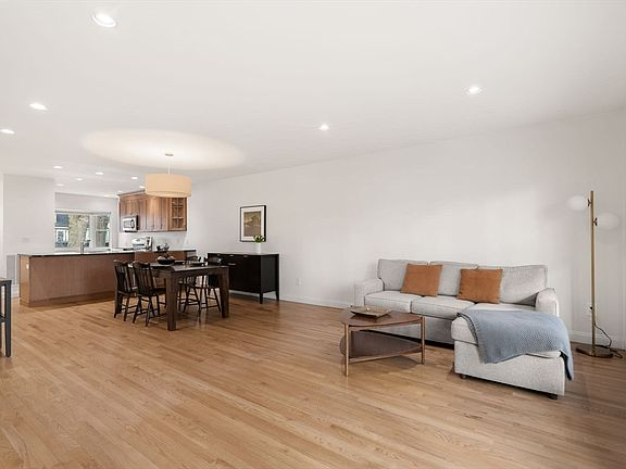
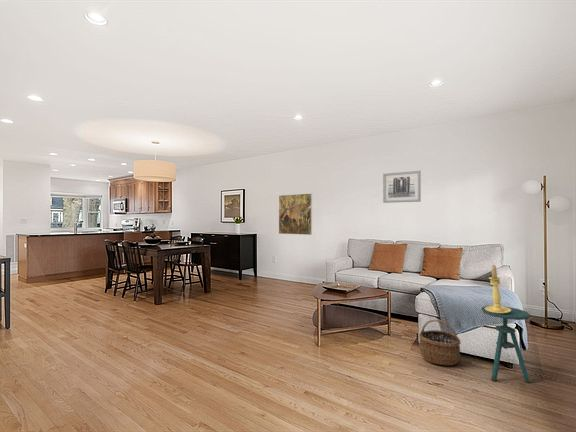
+ side table [480,305,532,384]
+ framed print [278,193,313,236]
+ wall art [382,170,422,204]
+ candle holder [485,264,511,314]
+ wicker basket [418,319,461,366]
